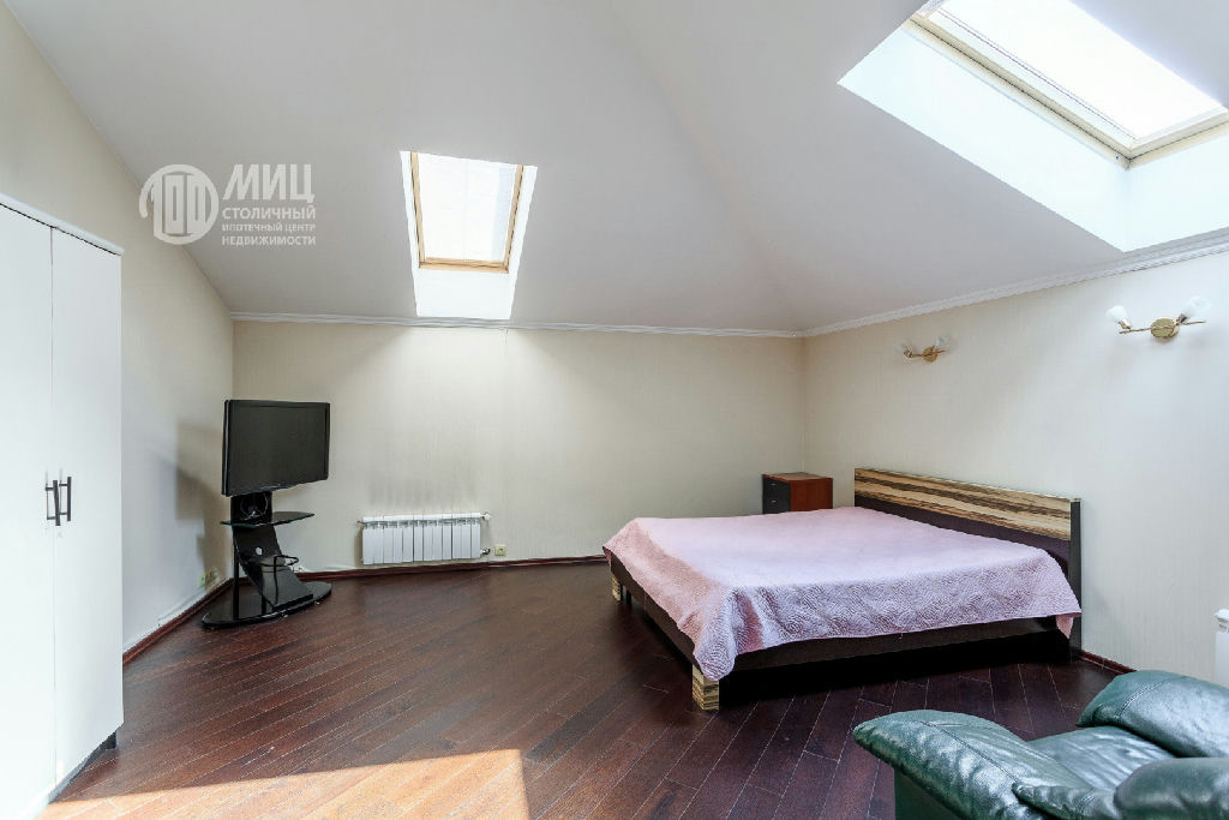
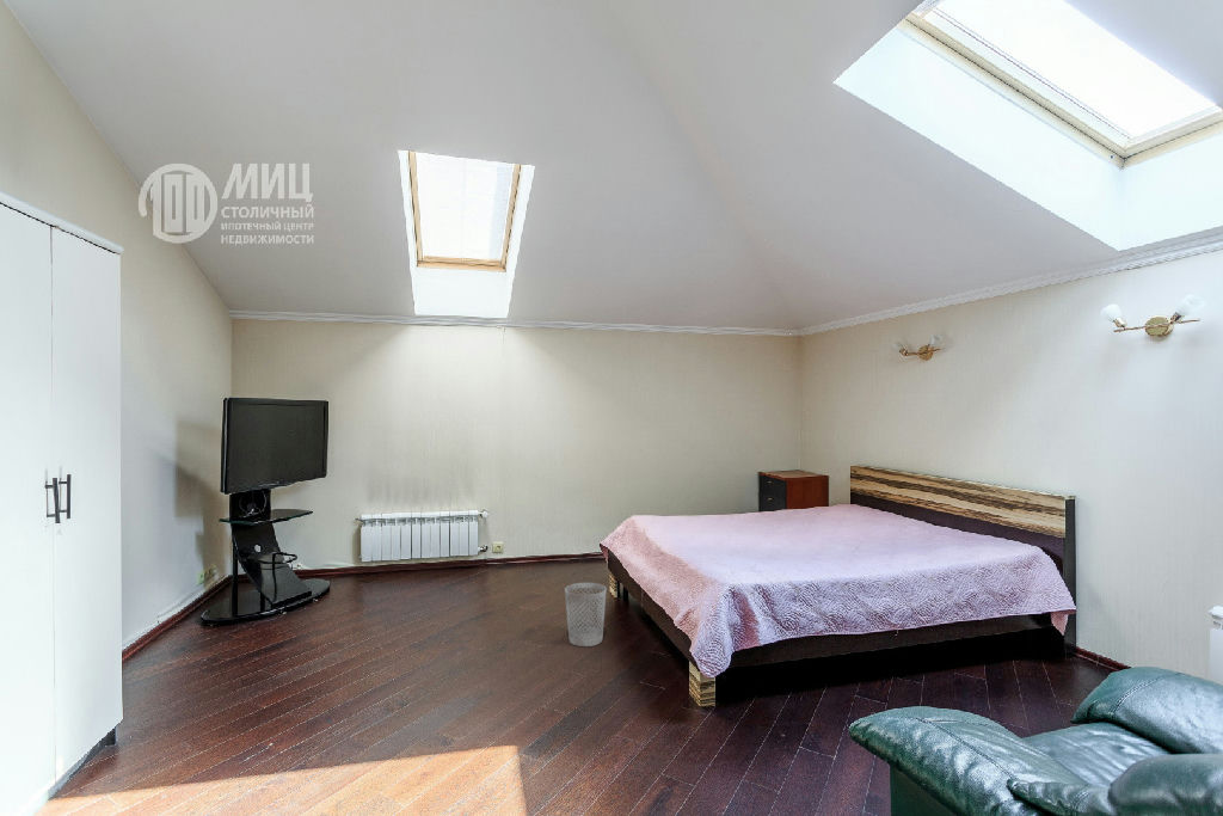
+ wastebasket [564,582,608,648]
